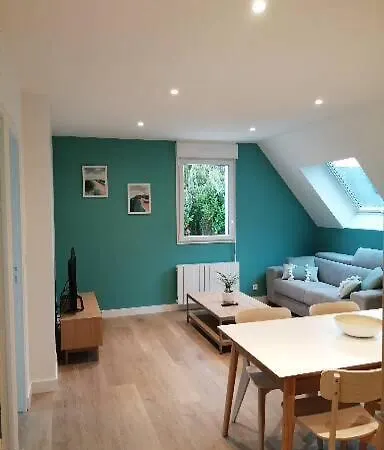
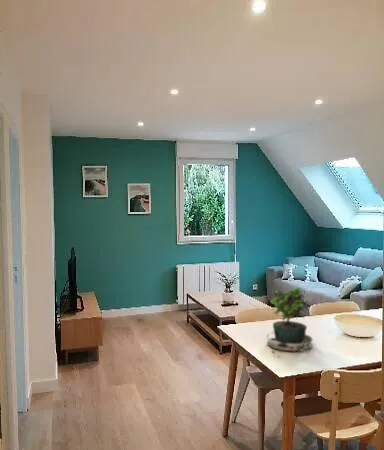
+ potted plant [265,285,314,358]
